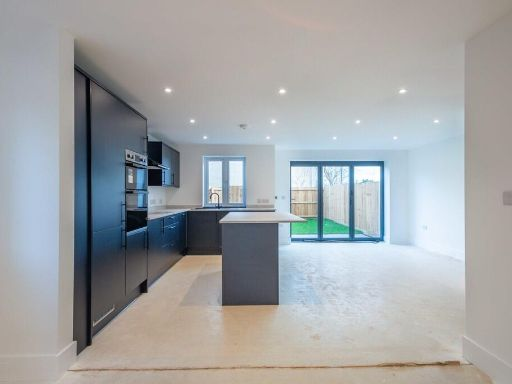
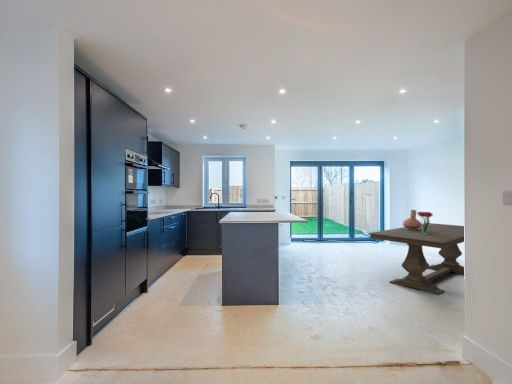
+ bouquet [416,211,434,234]
+ vessel [402,209,422,230]
+ dining table [367,222,465,296]
